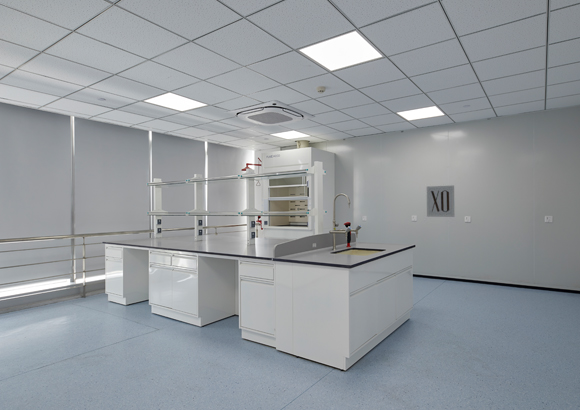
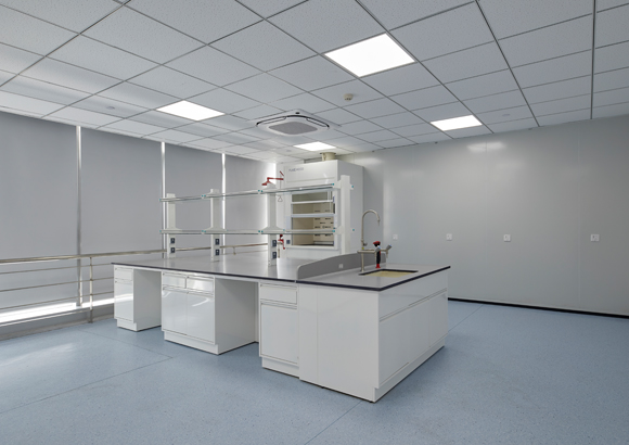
- wall art [426,184,456,218]
